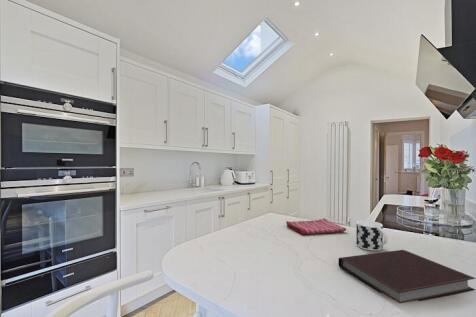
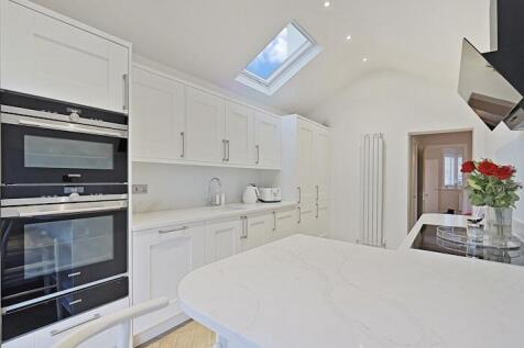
- cup [355,220,389,252]
- notebook [338,249,476,304]
- dish towel [285,218,347,236]
